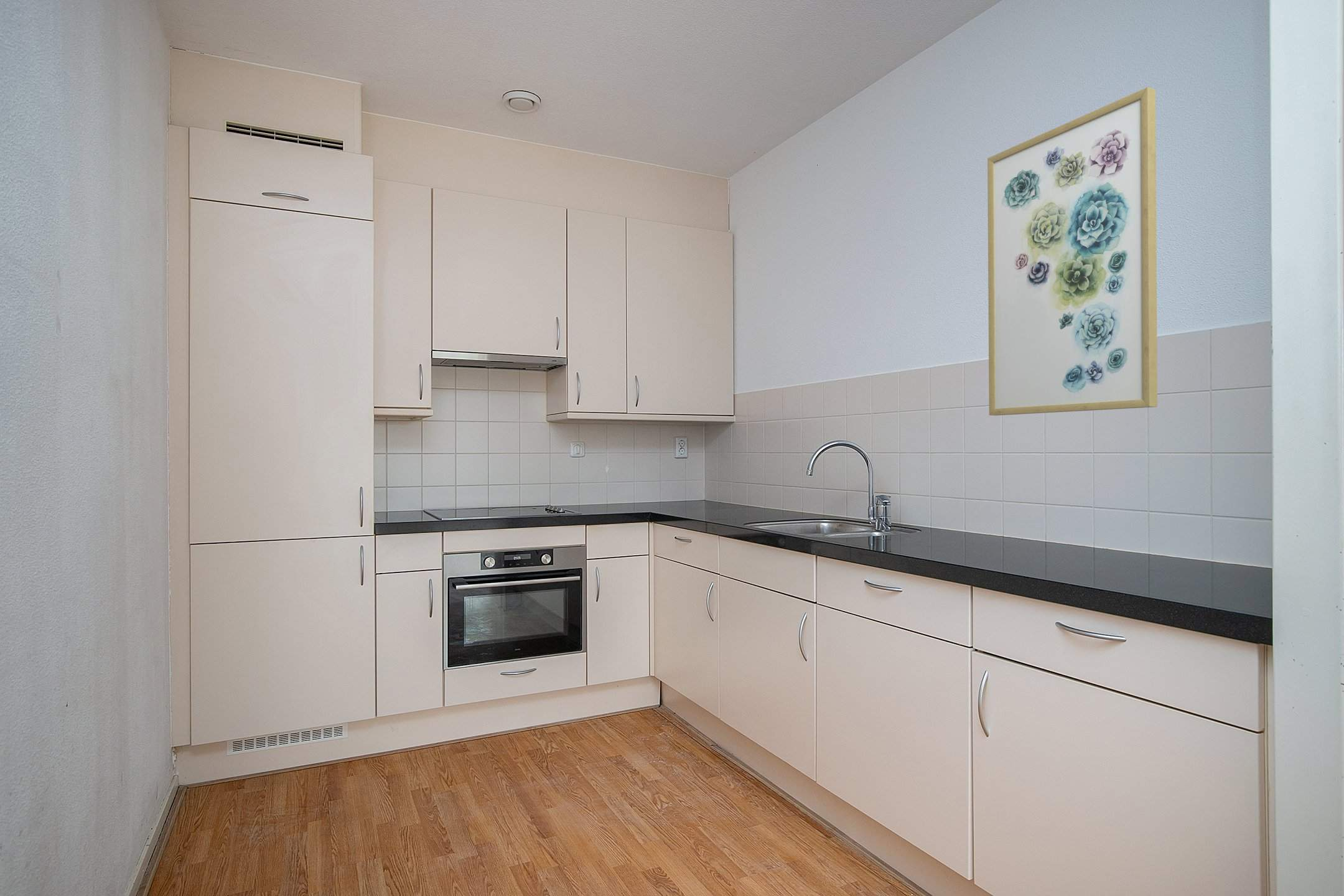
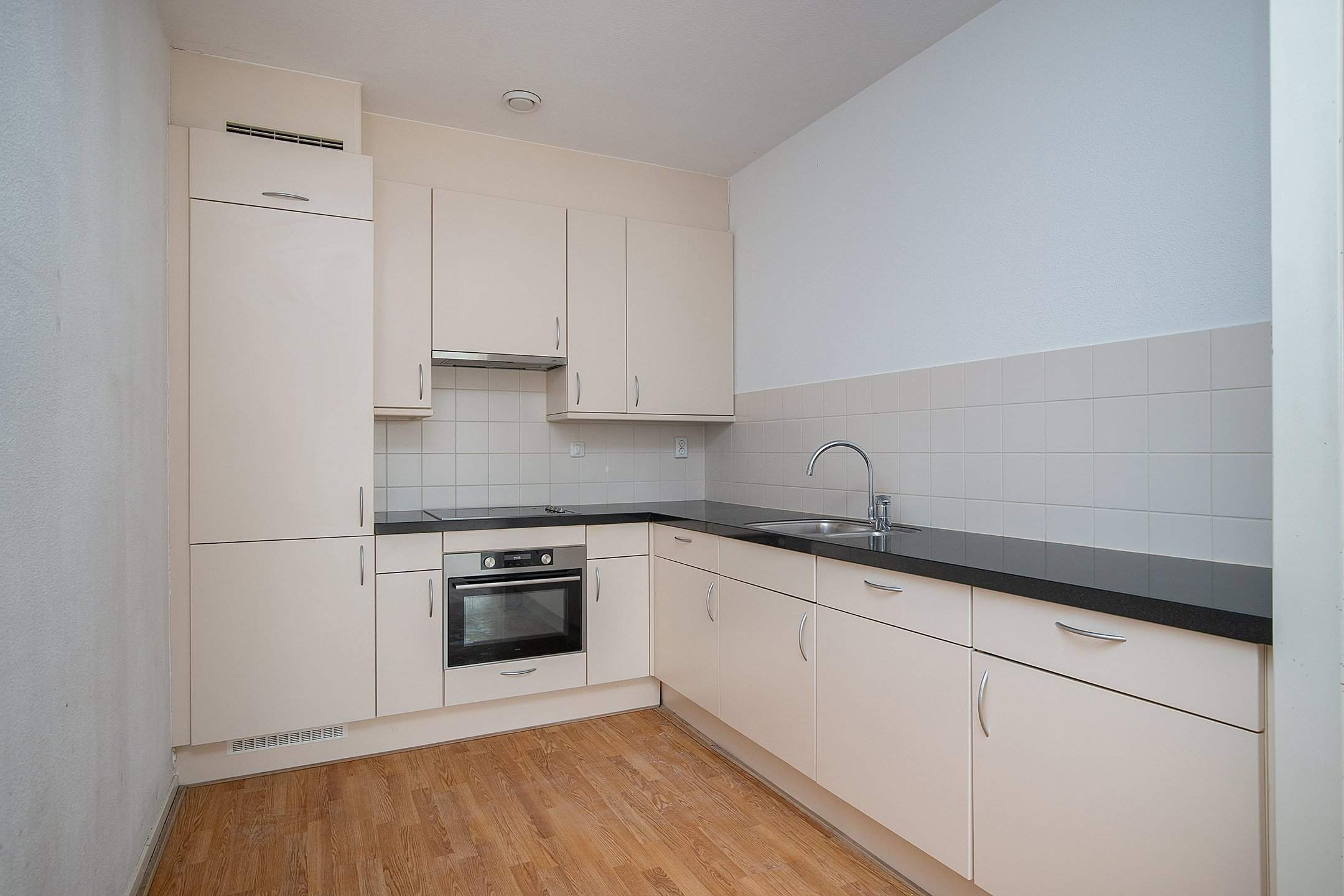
- wall art [987,86,1158,416]
